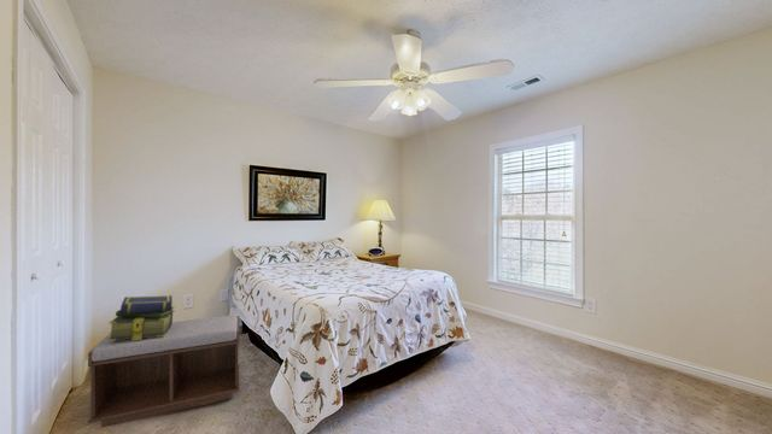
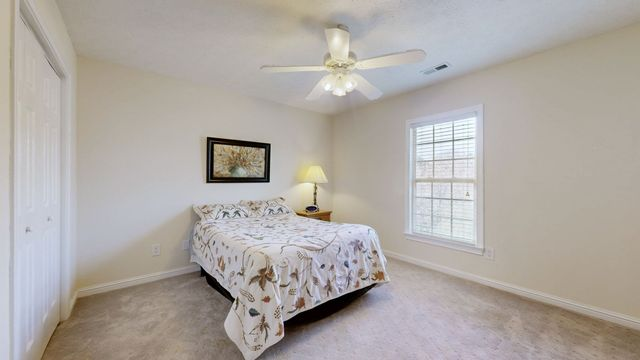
- bench [87,313,241,429]
- stack of books [107,294,176,341]
